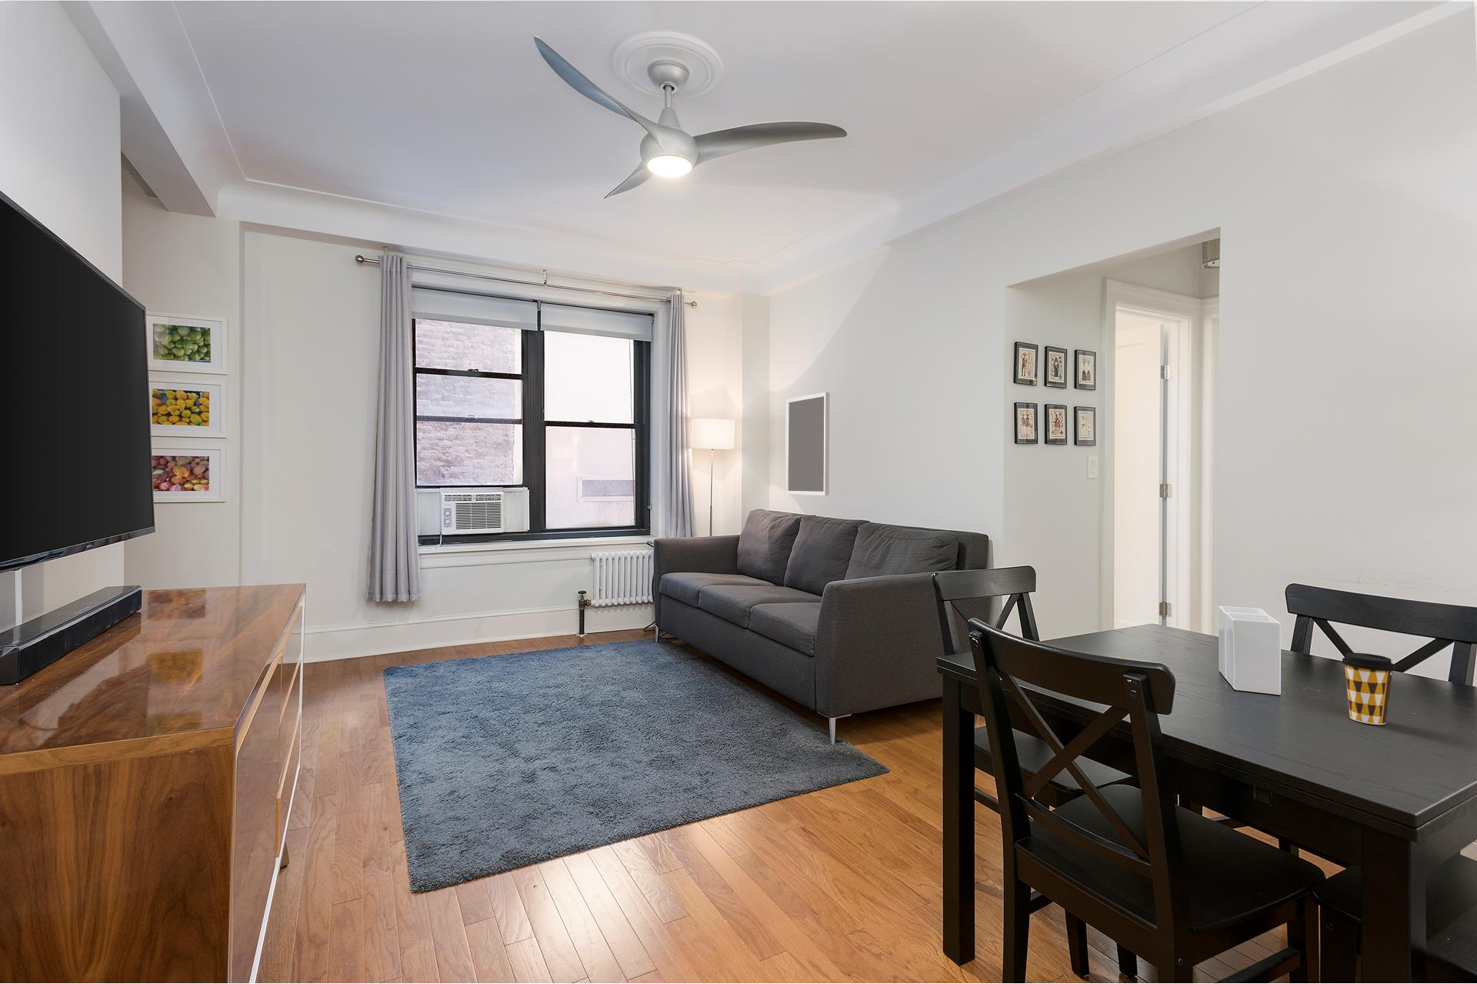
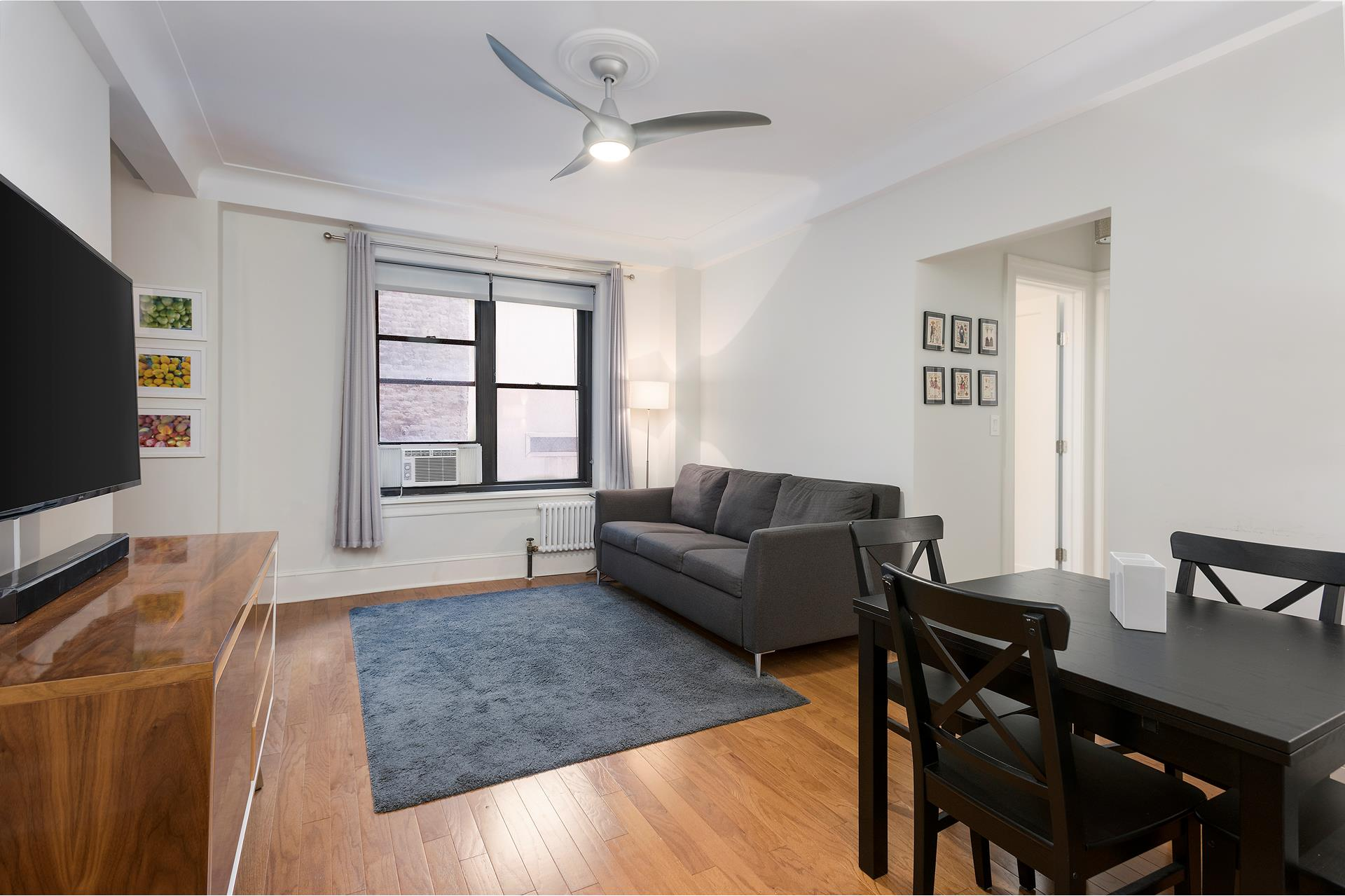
- home mirror [785,392,830,496]
- coffee cup [1341,652,1397,726]
